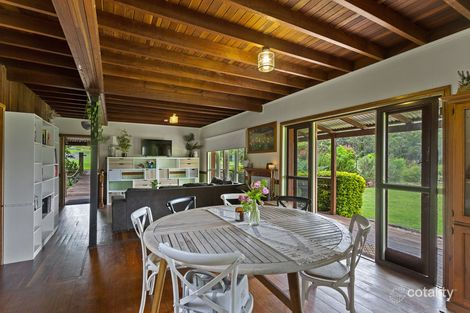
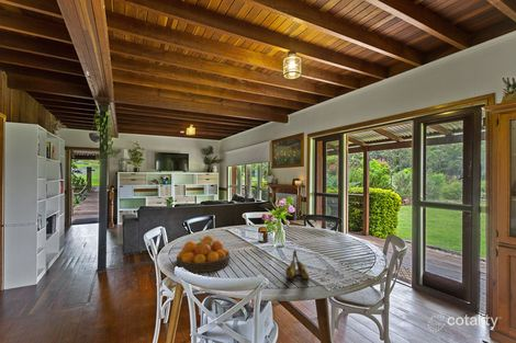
+ banana [284,249,310,279]
+ fruit bowl [176,235,231,273]
